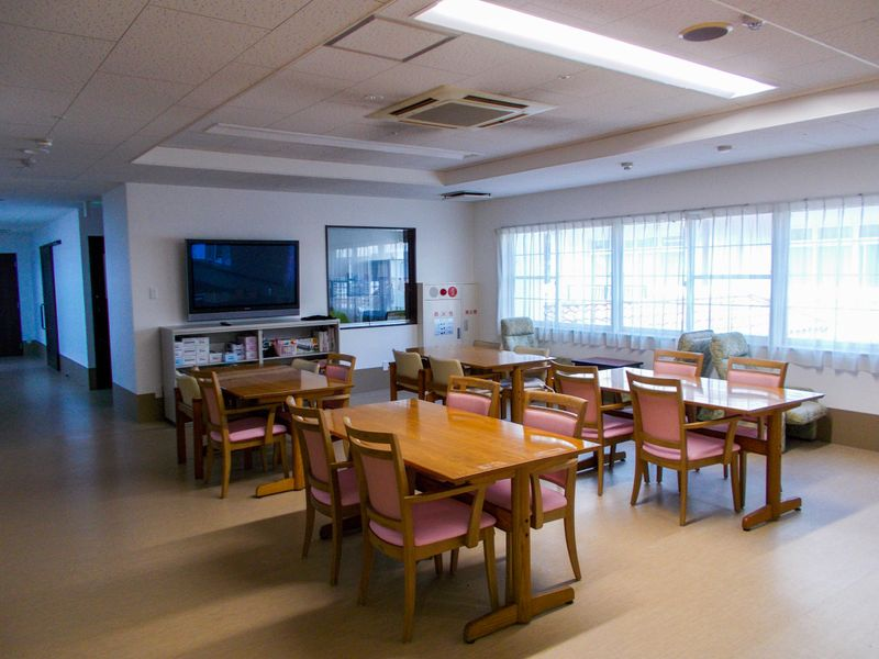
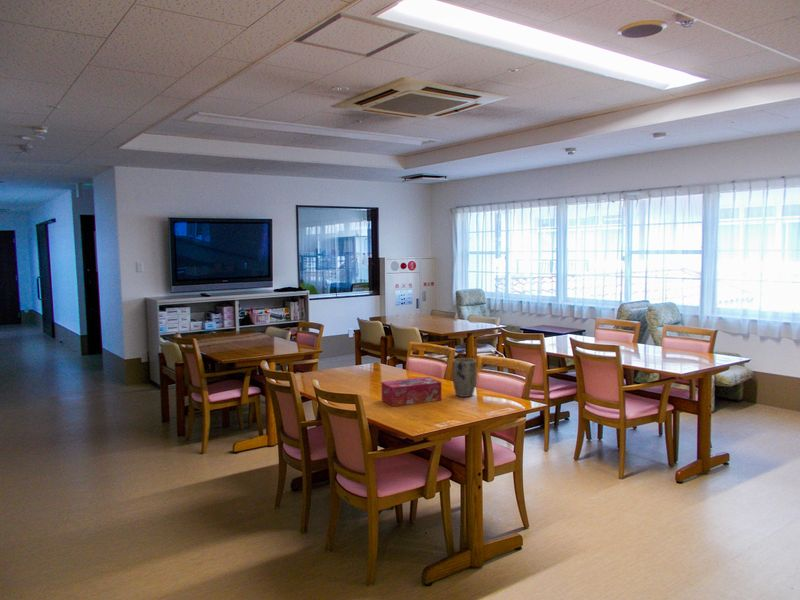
+ plant pot [451,357,477,398]
+ tissue box [380,376,443,407]
